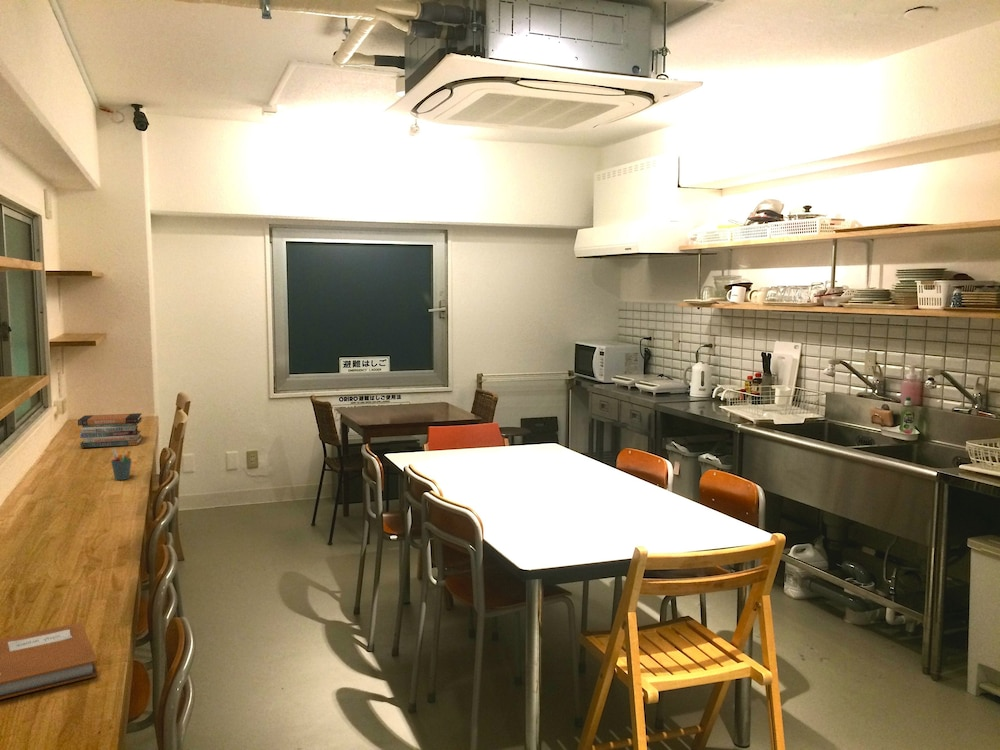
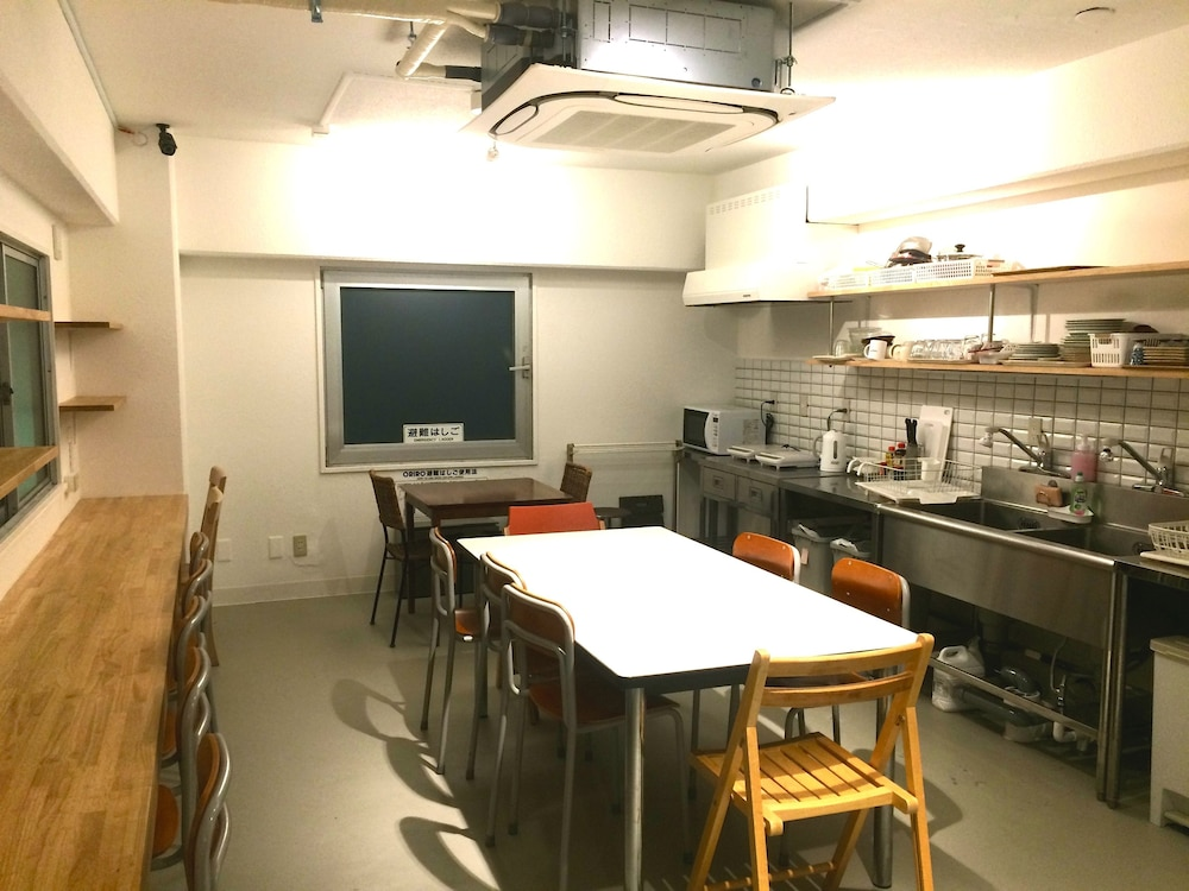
- pen holder [110,448,133,481]
- notebook [0,621,99,701]
- book stack [77,412,143,448]
